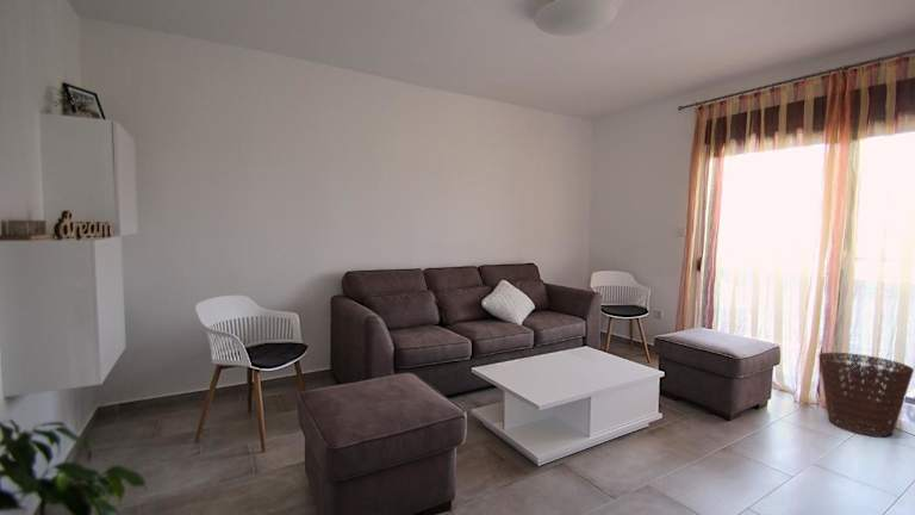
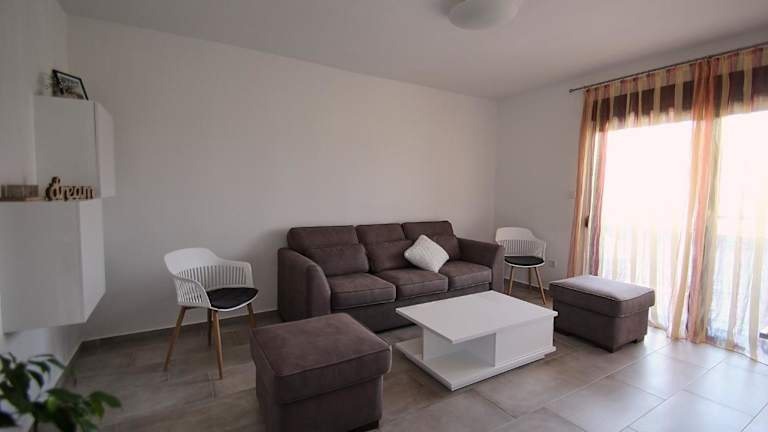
- basket [817,352,915,439]
